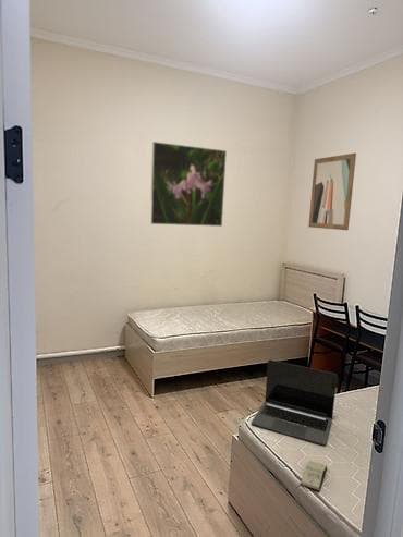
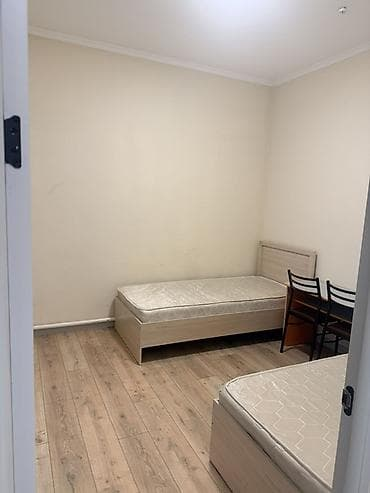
- laptop [251,358,338,447]
- book [298,460,328,492]
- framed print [149,141,228,228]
- wall art [307,152,357,231]
